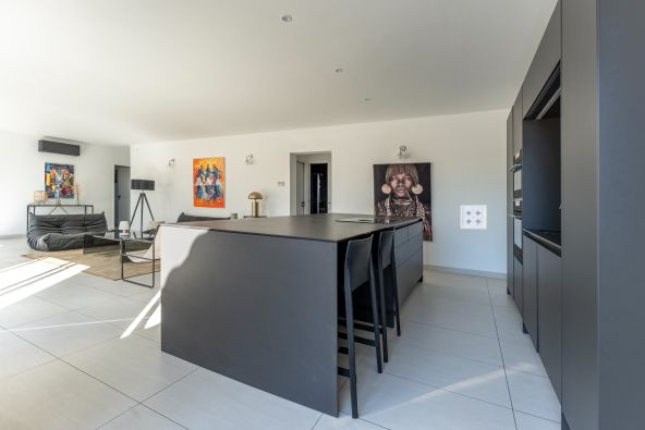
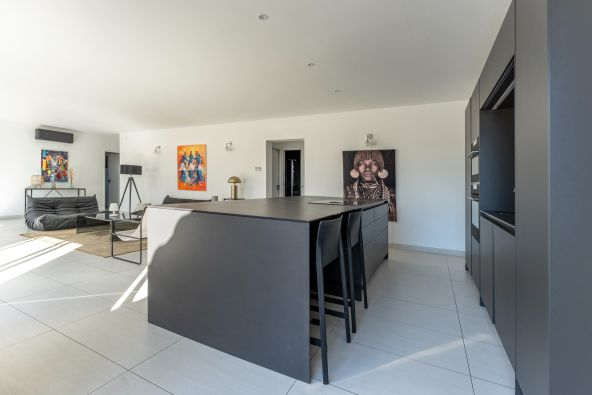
- wall art [460,205,488,230]
